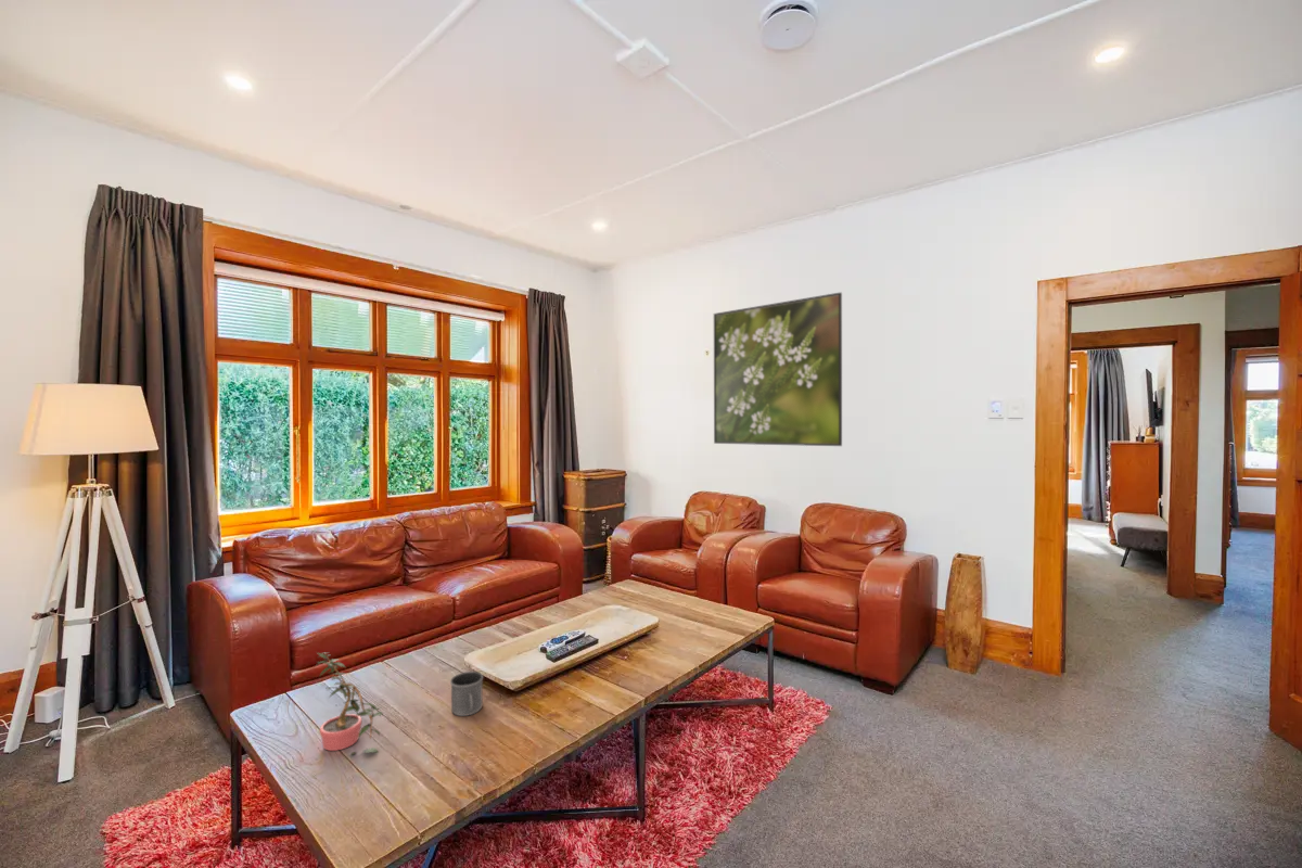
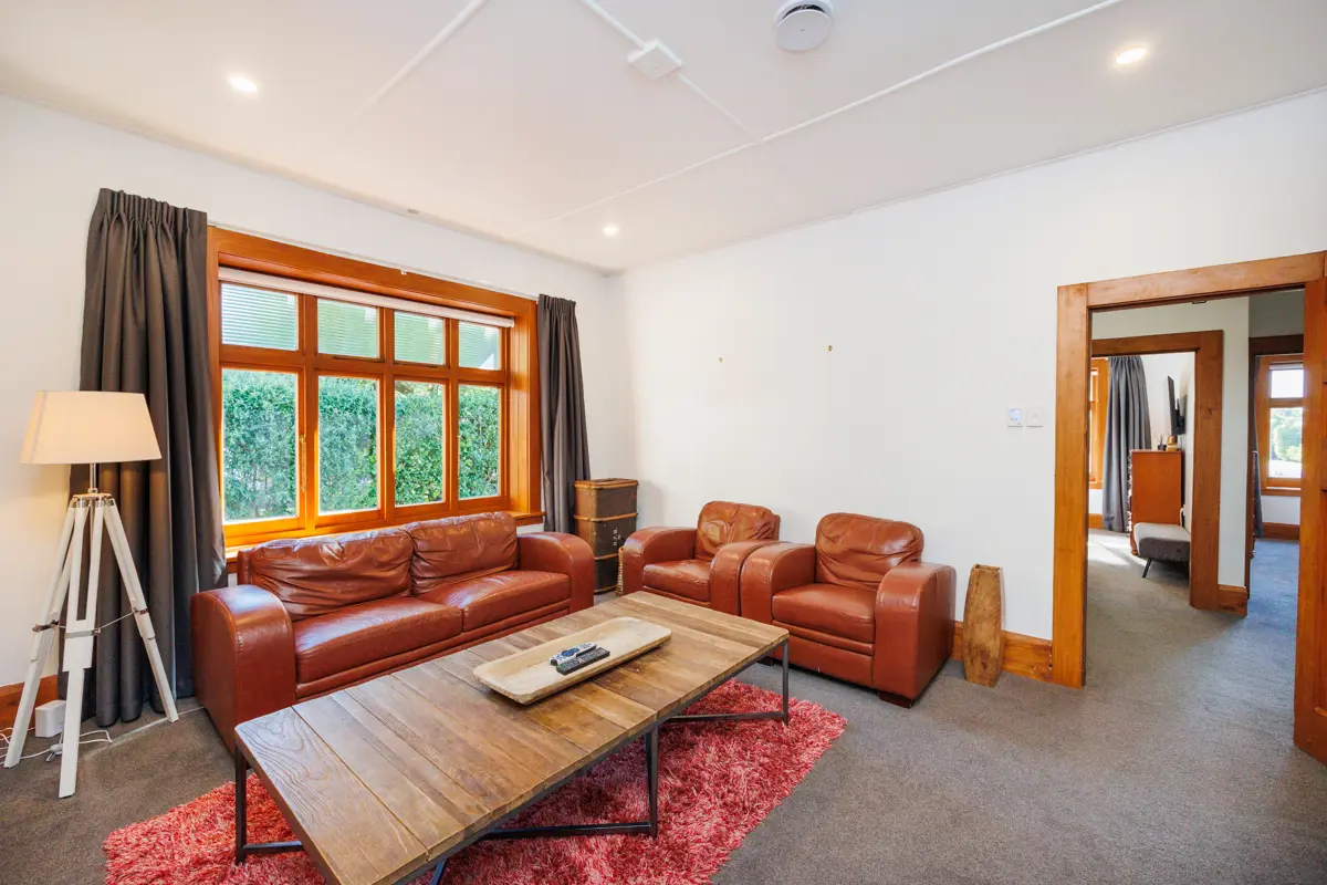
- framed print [713,291,843,447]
- potted plant [314,651,385,756]
- mug [449,671,484,717]
